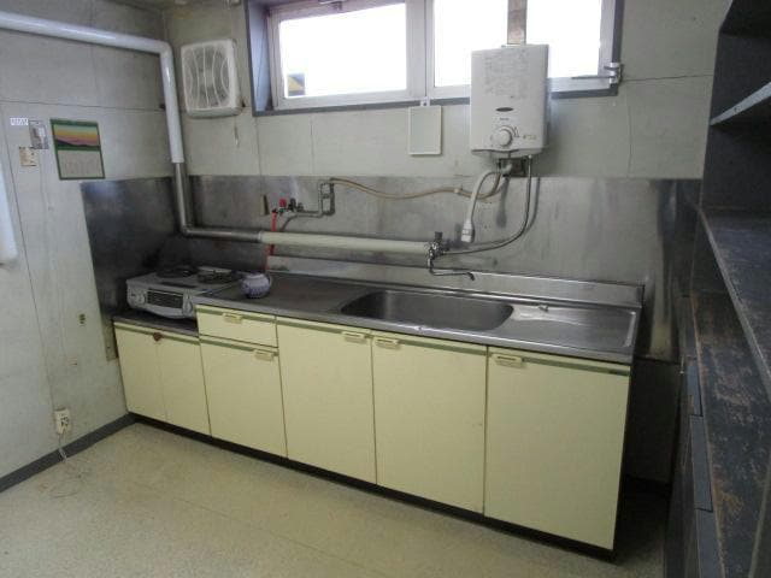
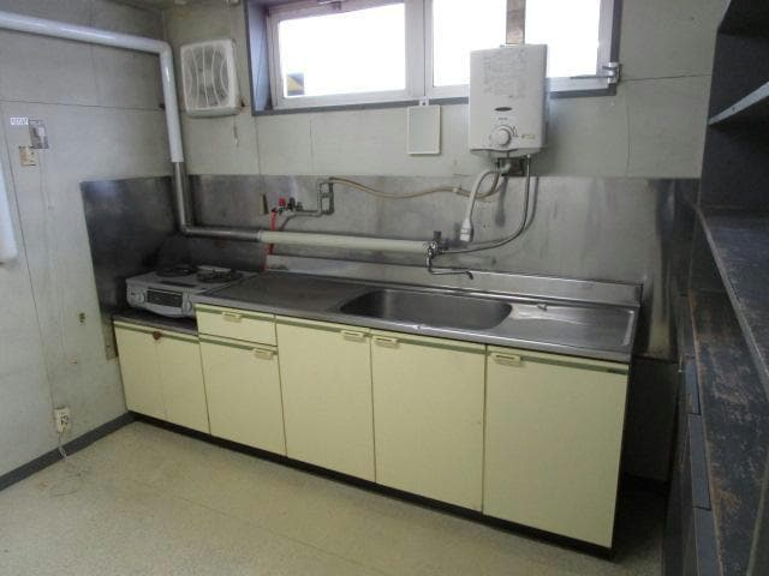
- teapot [237,270,273,299]
- calendar [48,116,107,182]
